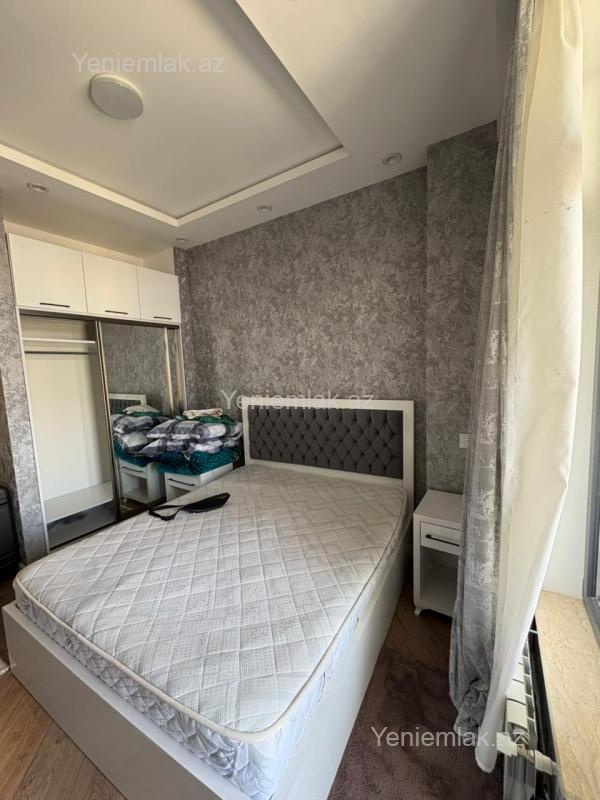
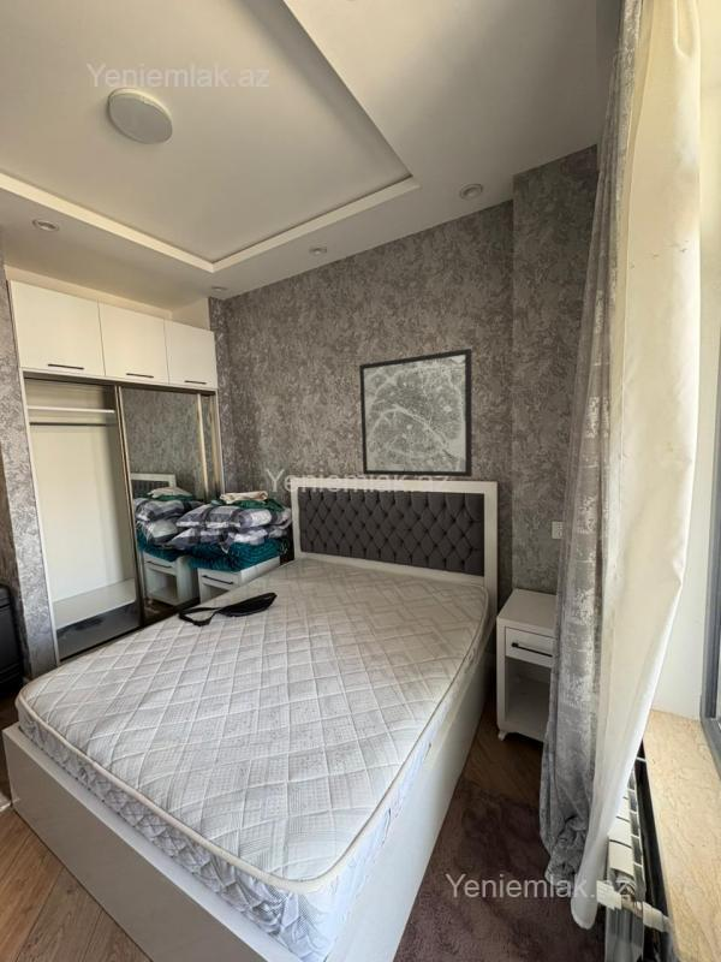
+ wall art [358,348,473,477]
